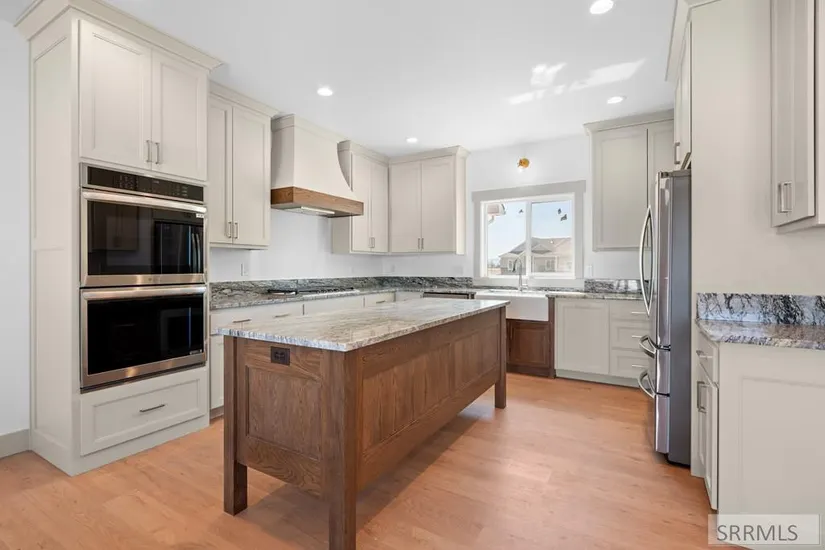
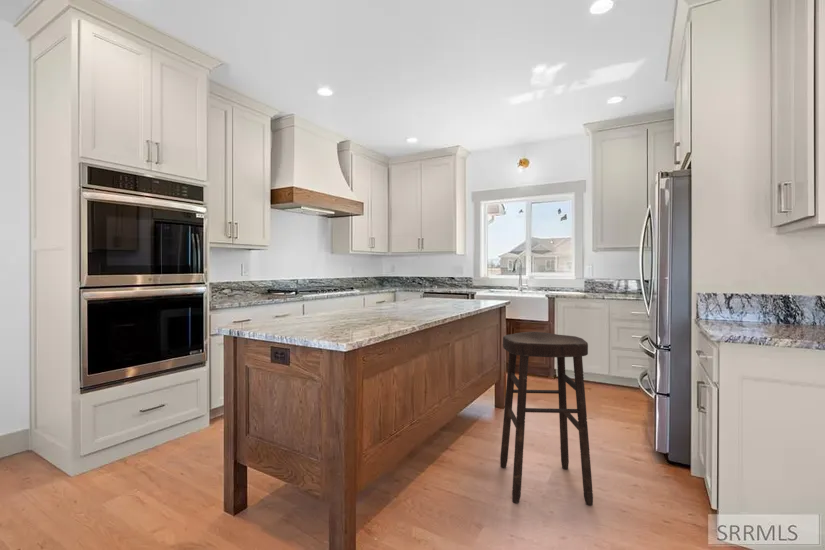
+ stool [499,331,594,506]
